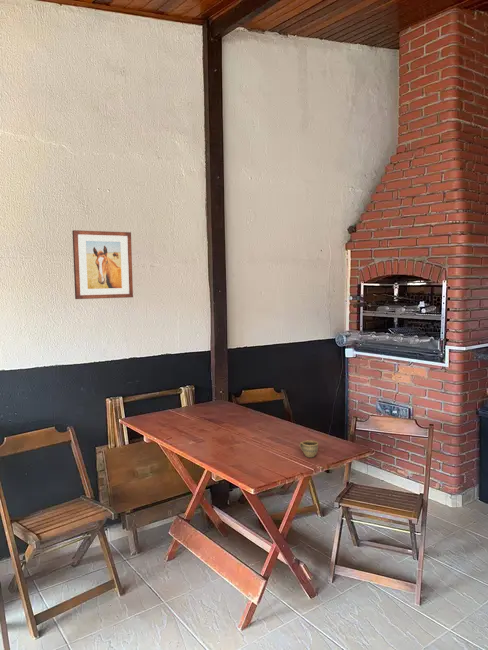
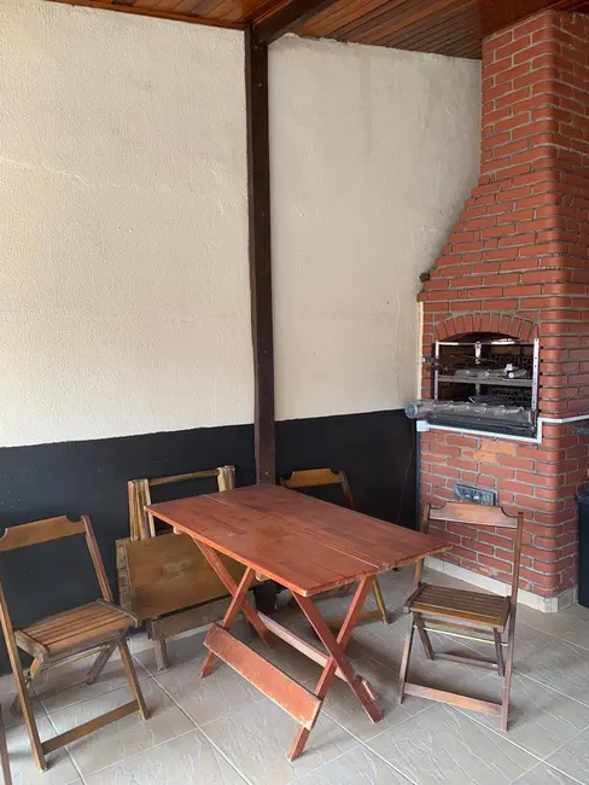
- wall art [71,229,134,300]
- cup [299,440,319,458]
